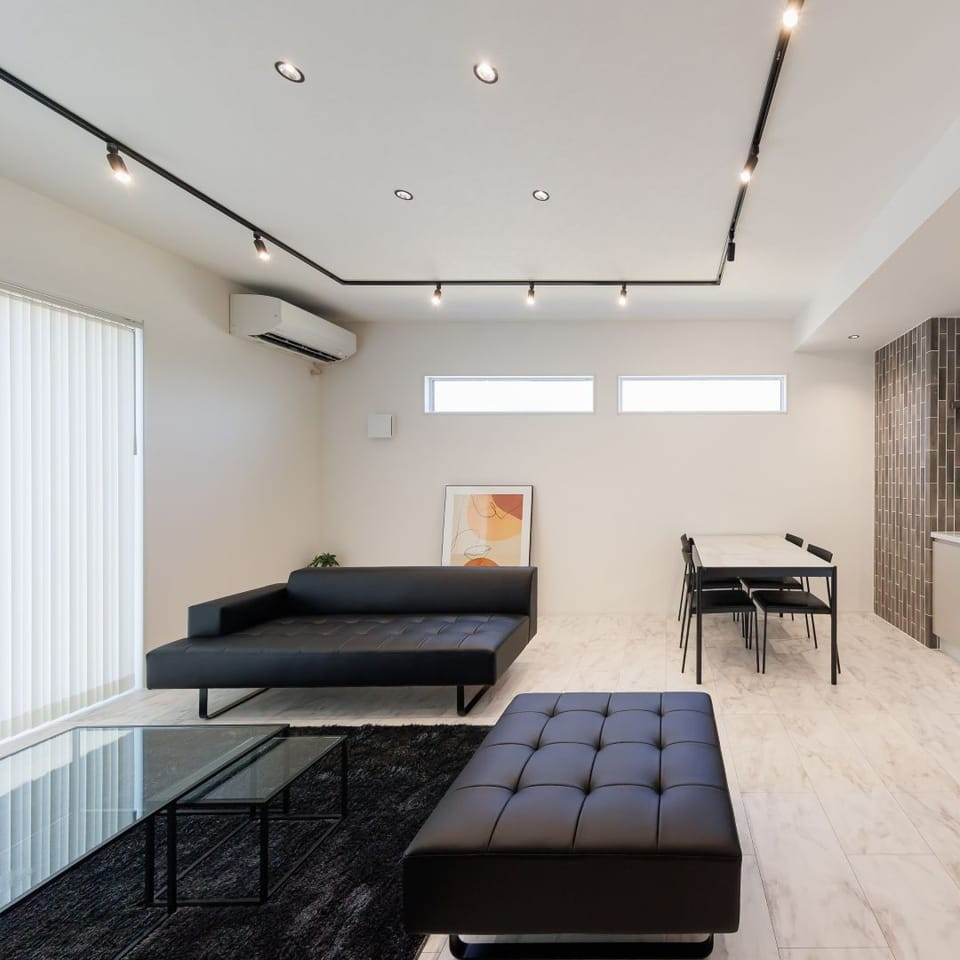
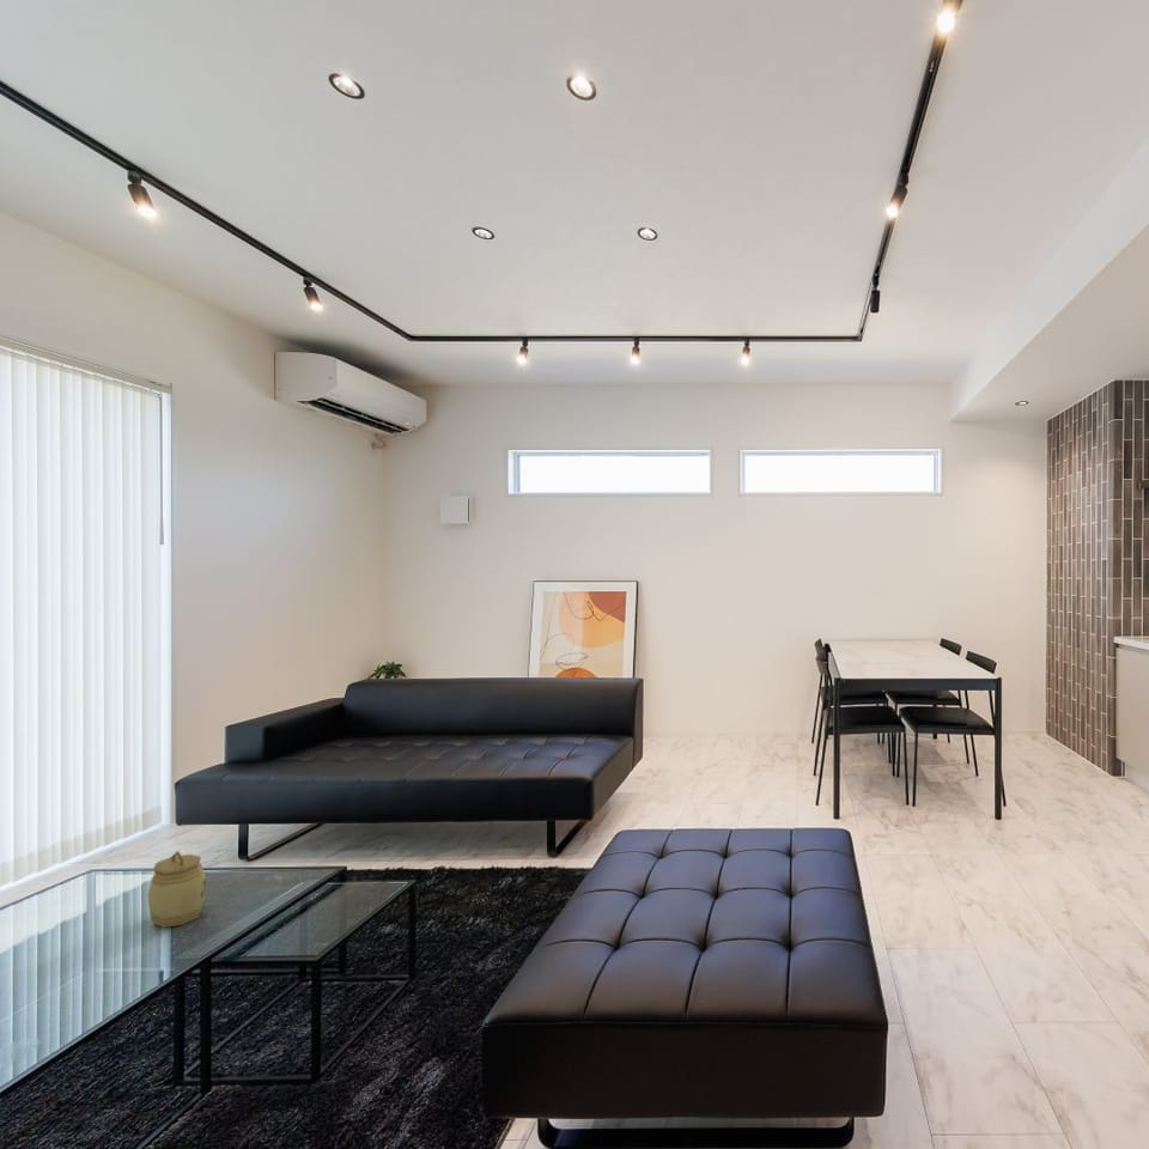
+ jar [147,850,207,929]
